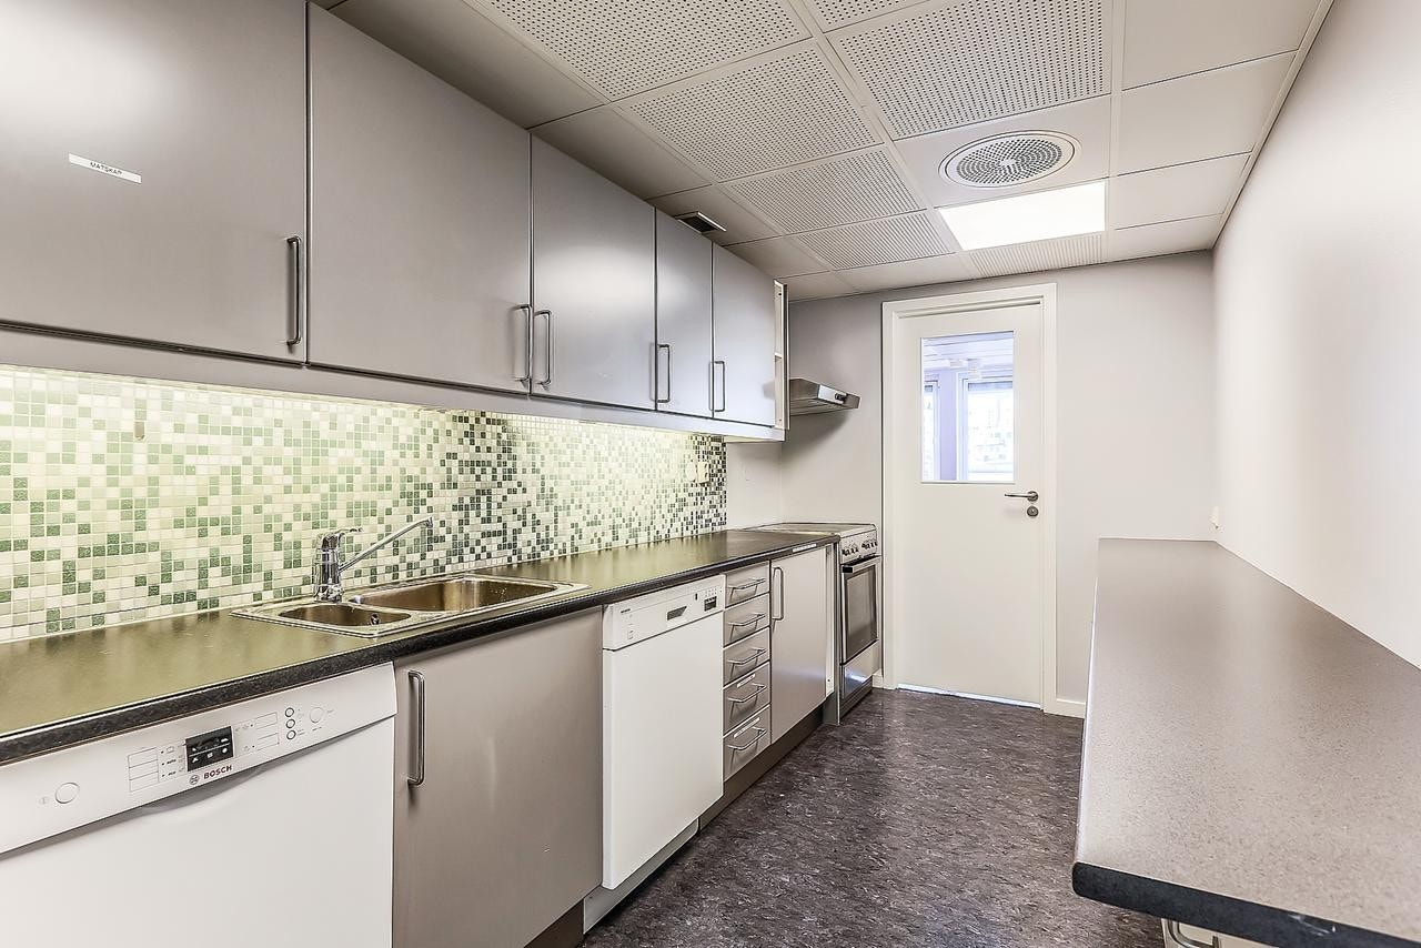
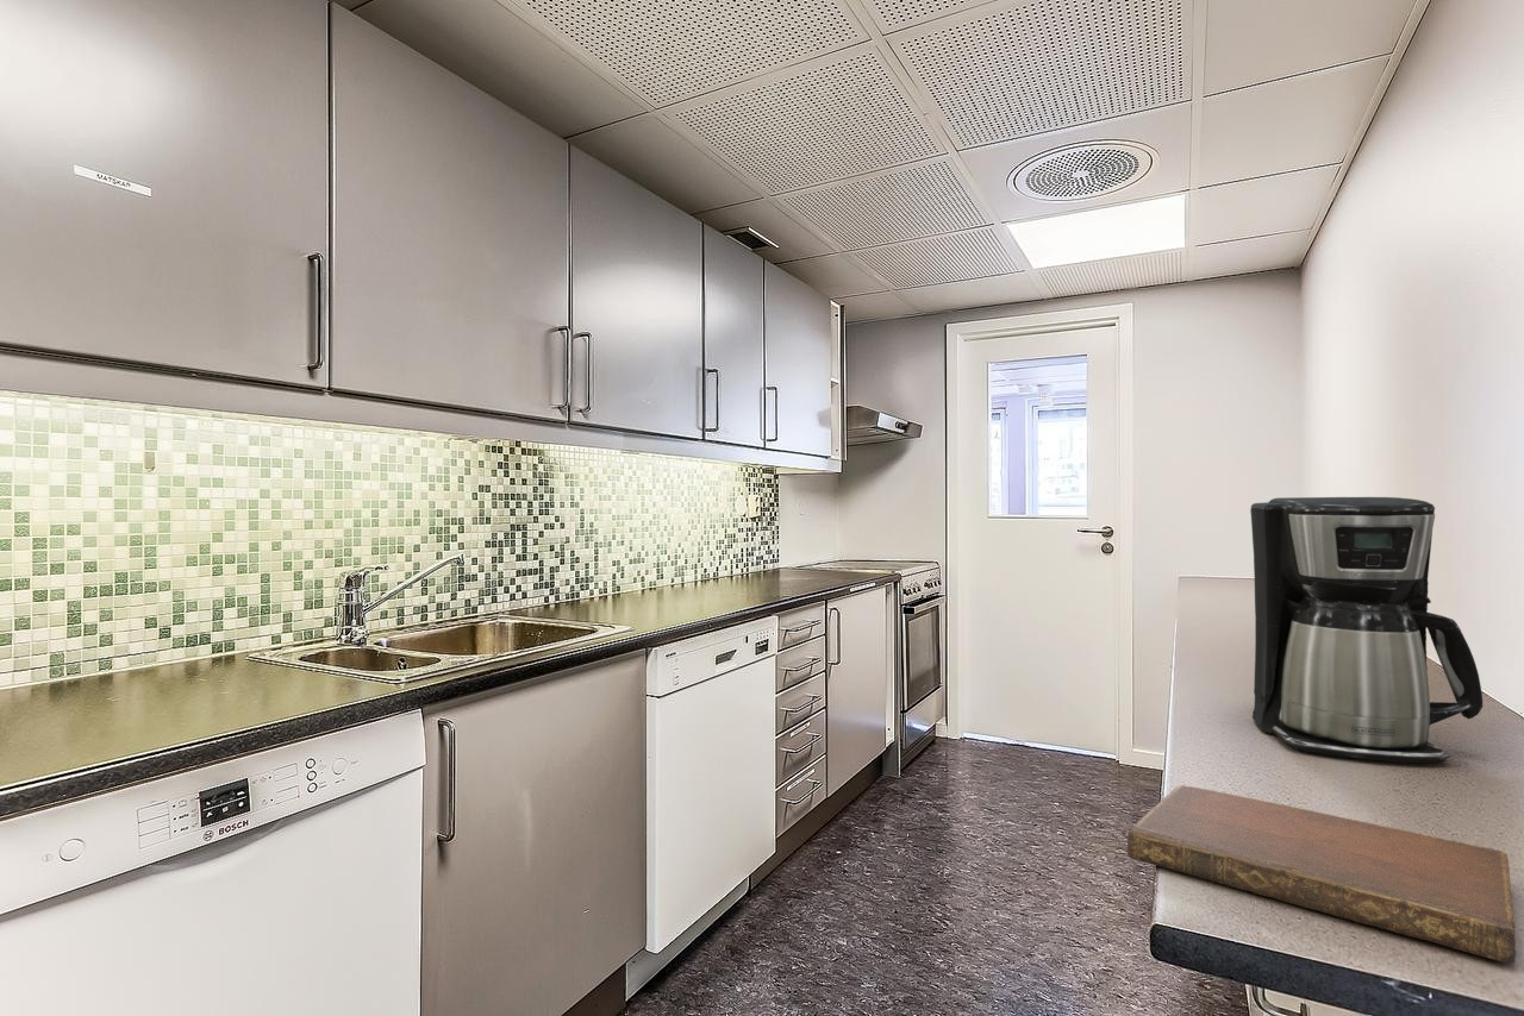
+ notebook [1126,784,1517,964]
+ coffee maker [1249,496,1484,764]
